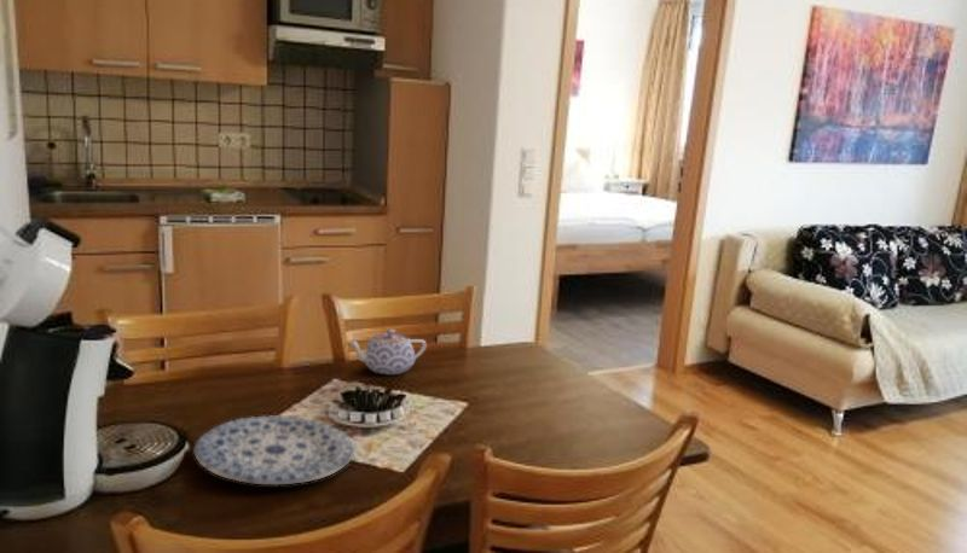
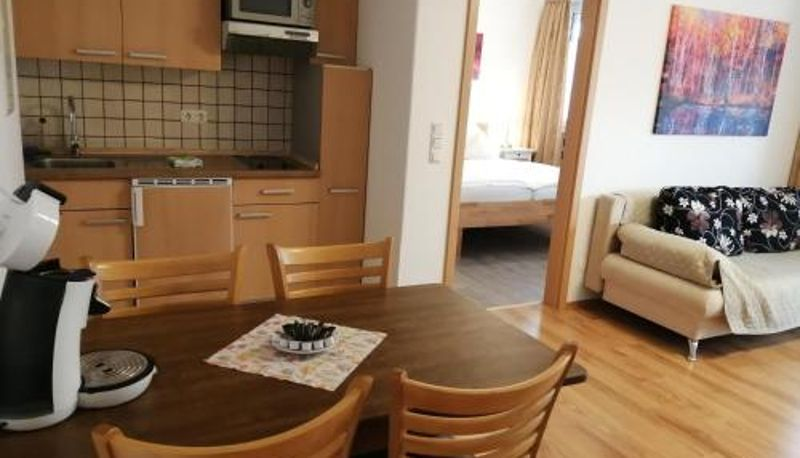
- plate [193,414,355,485]
- teapot [346,328,428,376]
